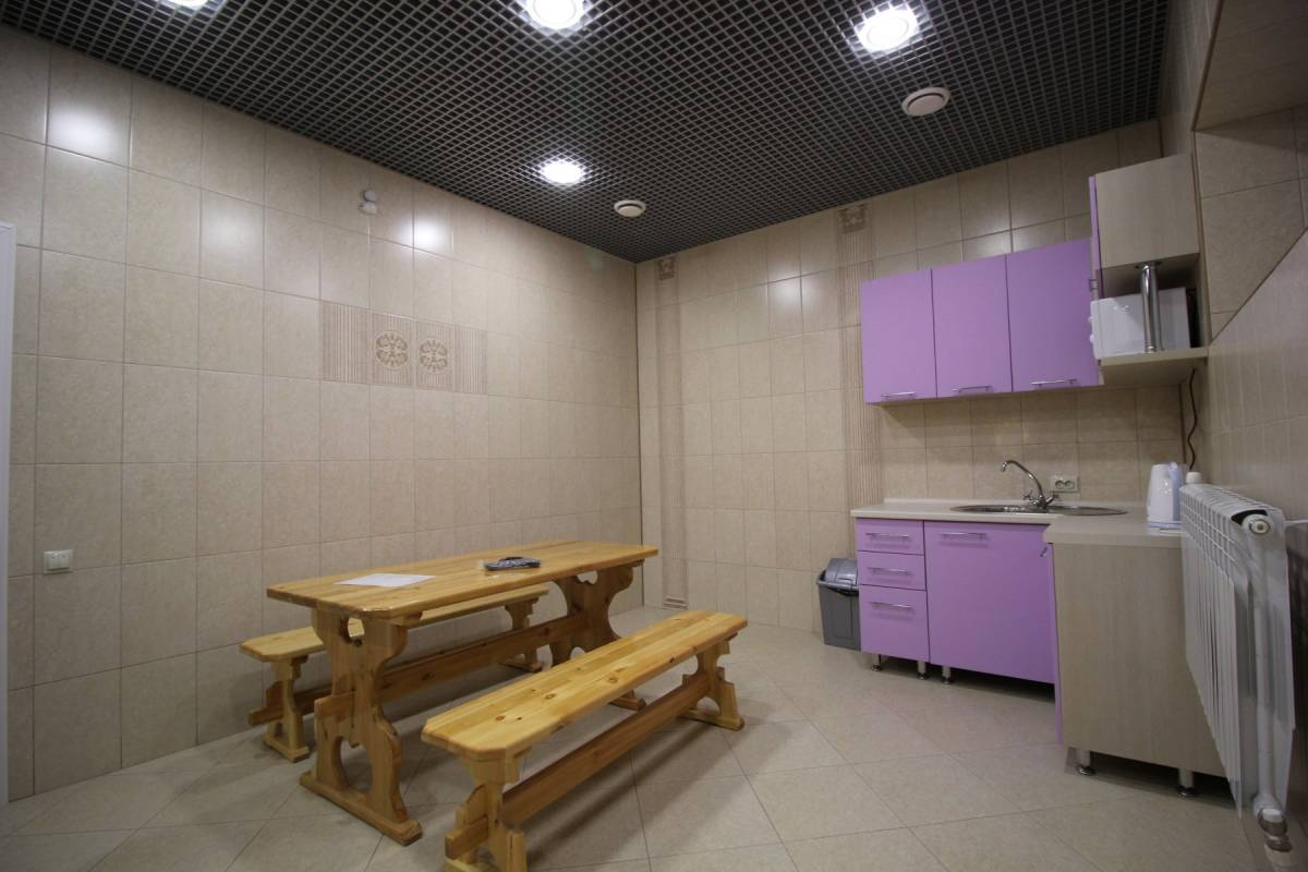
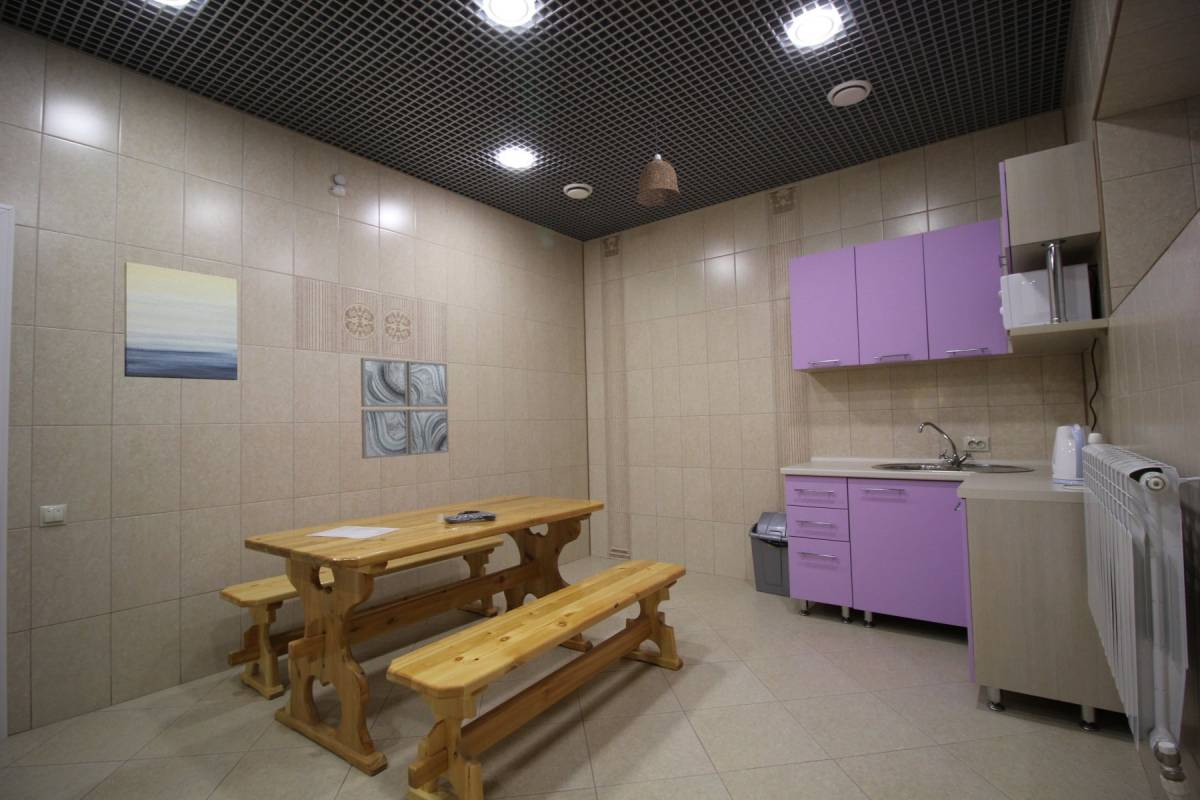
+ wall art [360,357,450,460]
+ wall art [123,261,238,381]
+ pendant lamp [635,116,681,207]
